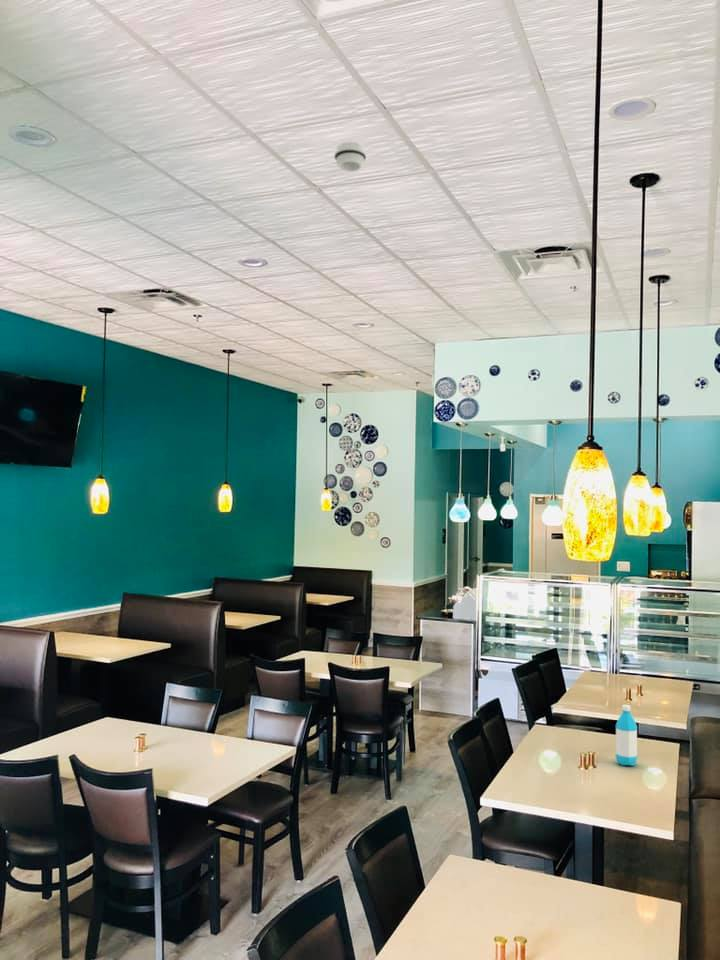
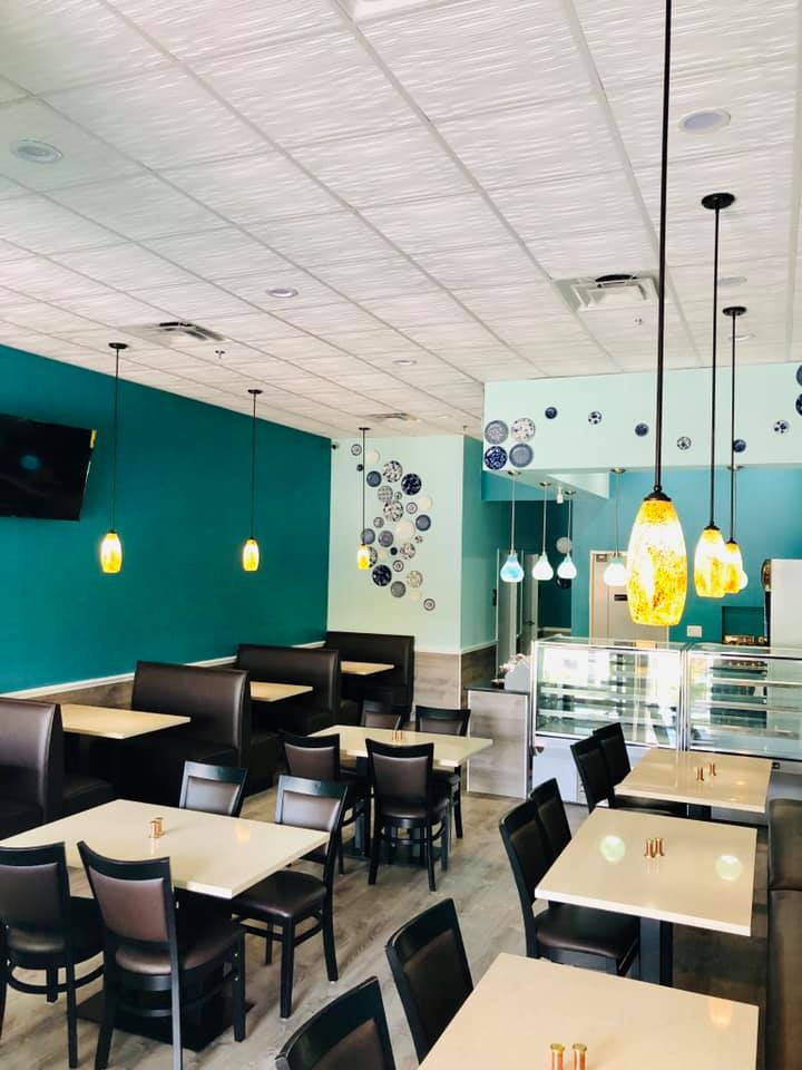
- water bottle [615,704,638,767]
- smoke detector [333,141,367,173]
